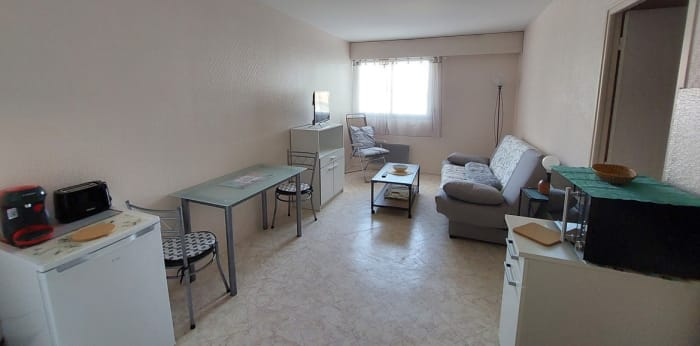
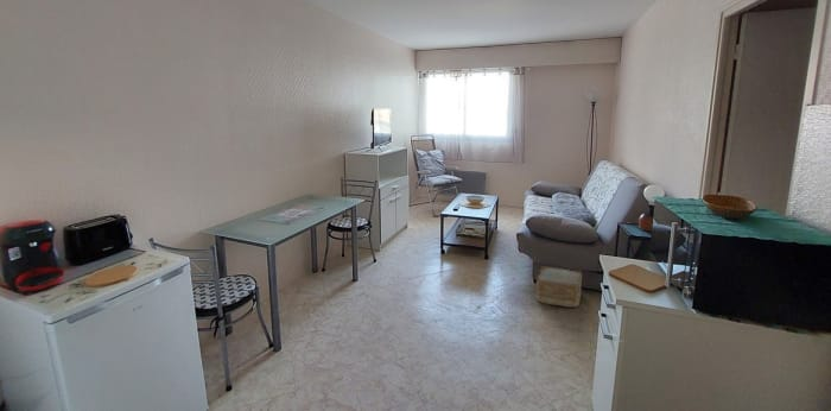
+ woven basket [533,265,583,308]
